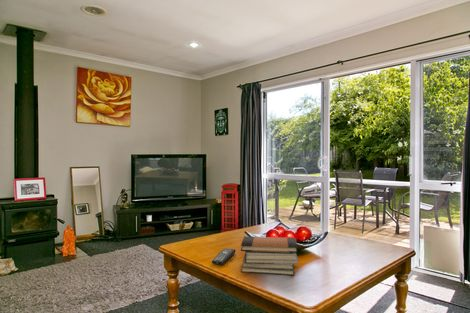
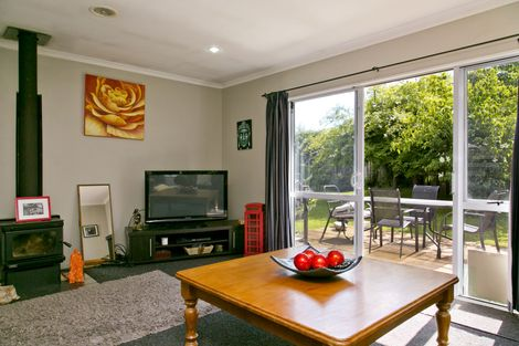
- remote control [211,247,237,266]
- book stack [240,236,299,276]
